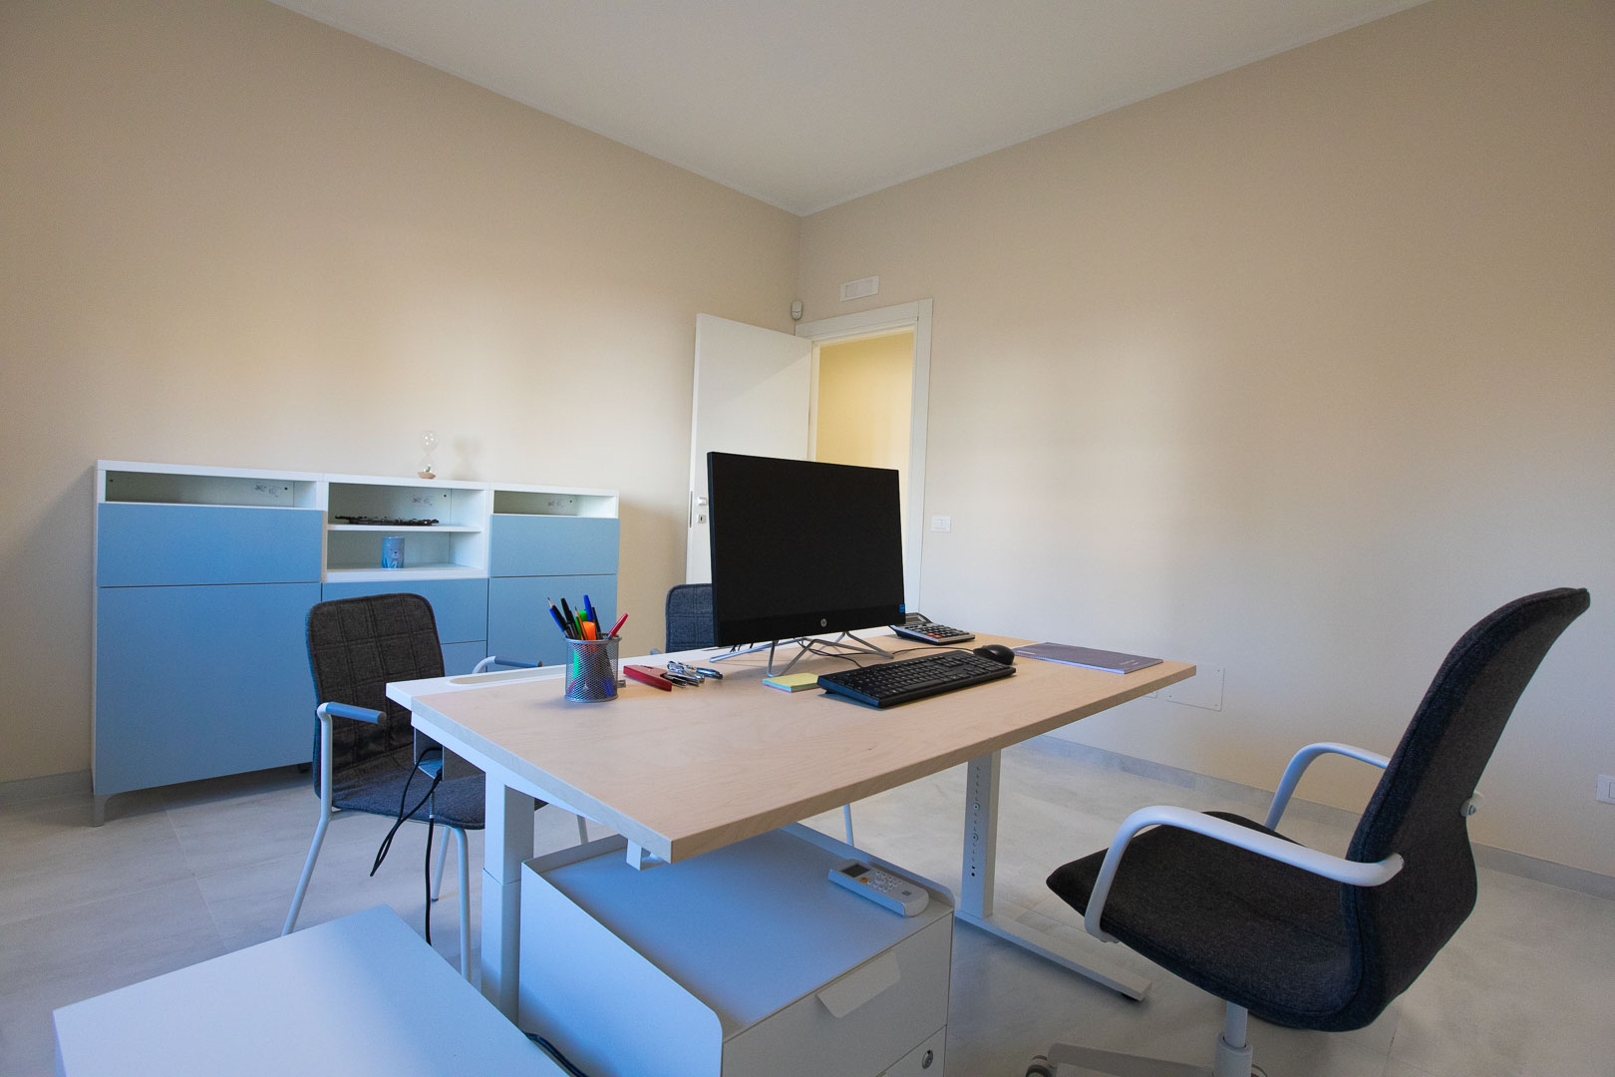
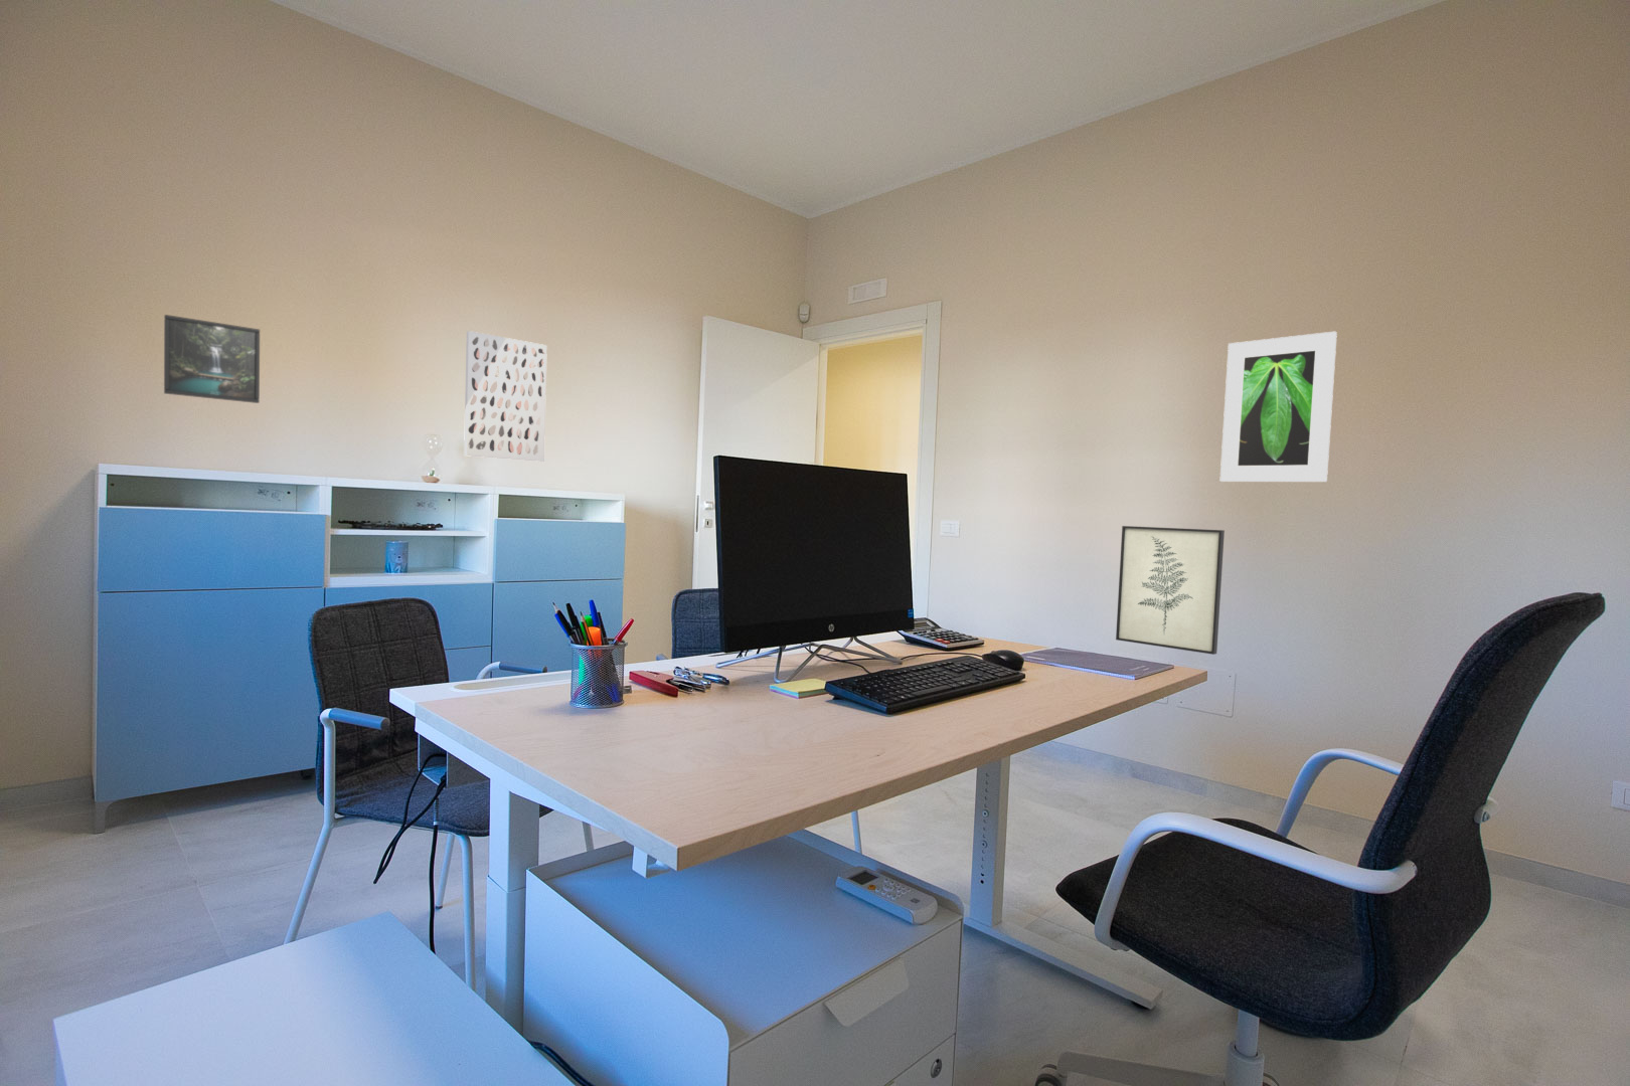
+ wall art [1115,525,1225,656]
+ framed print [163,314,261,405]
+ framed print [1220,331,1338,482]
+ wall art [463,330,548,463]
